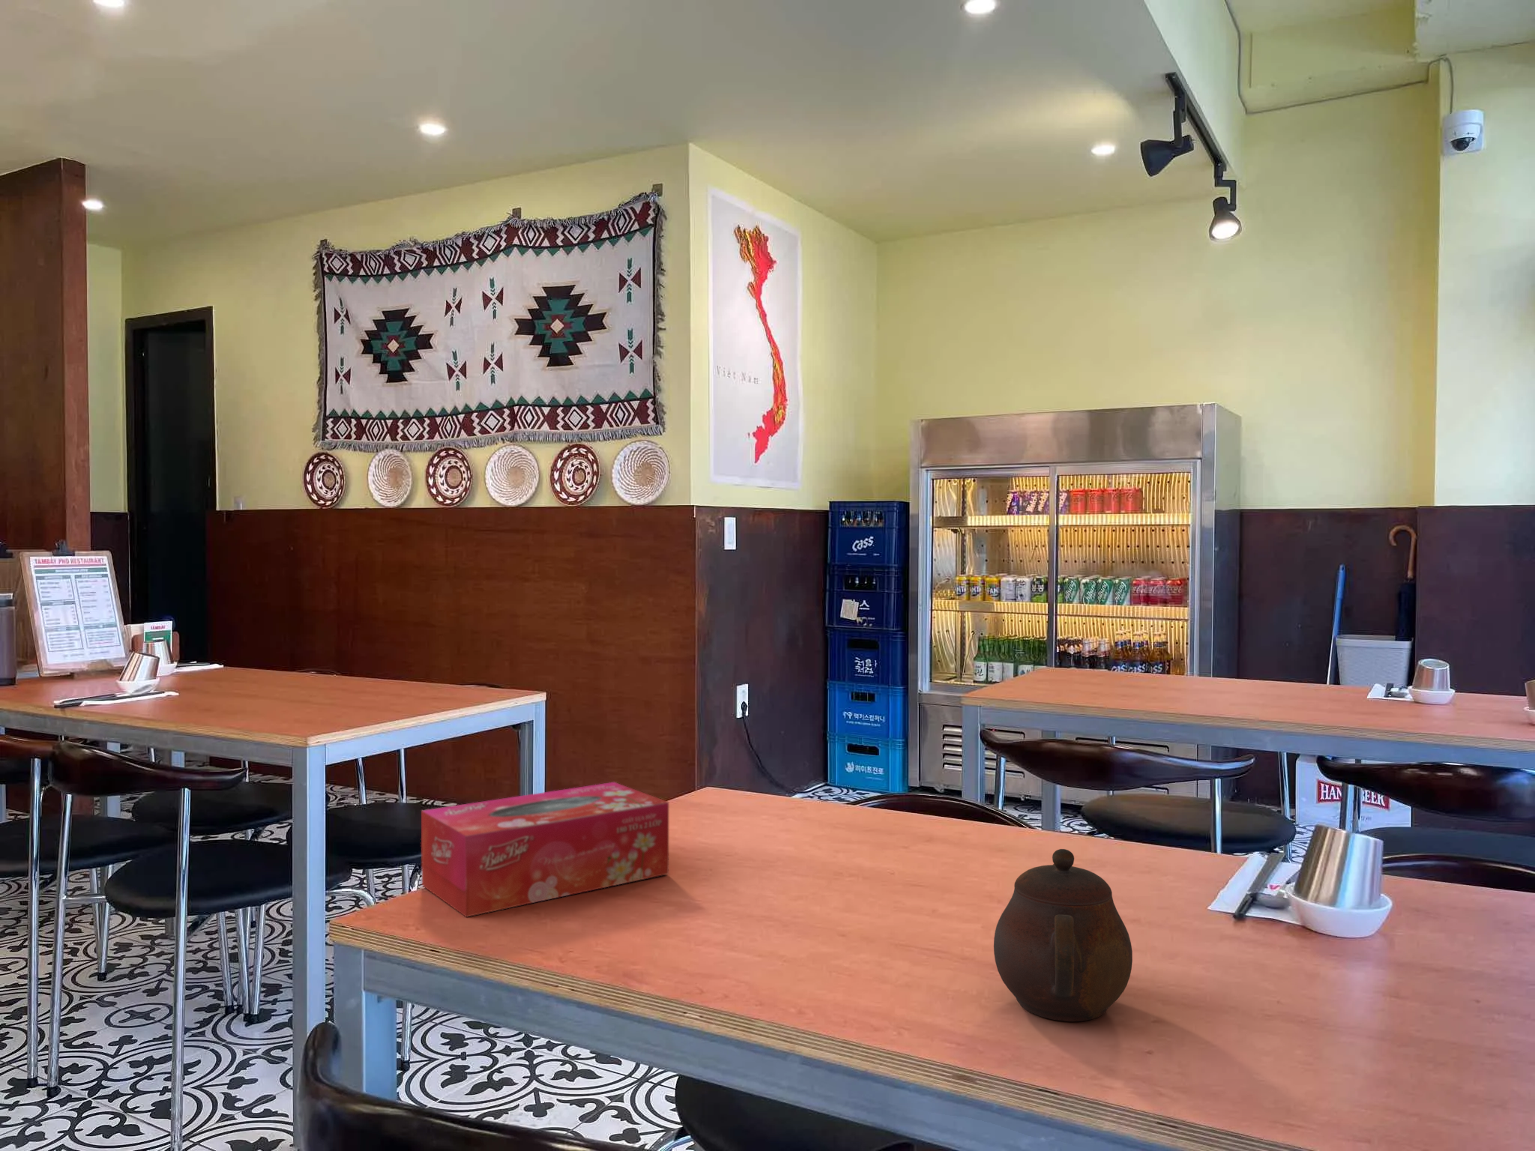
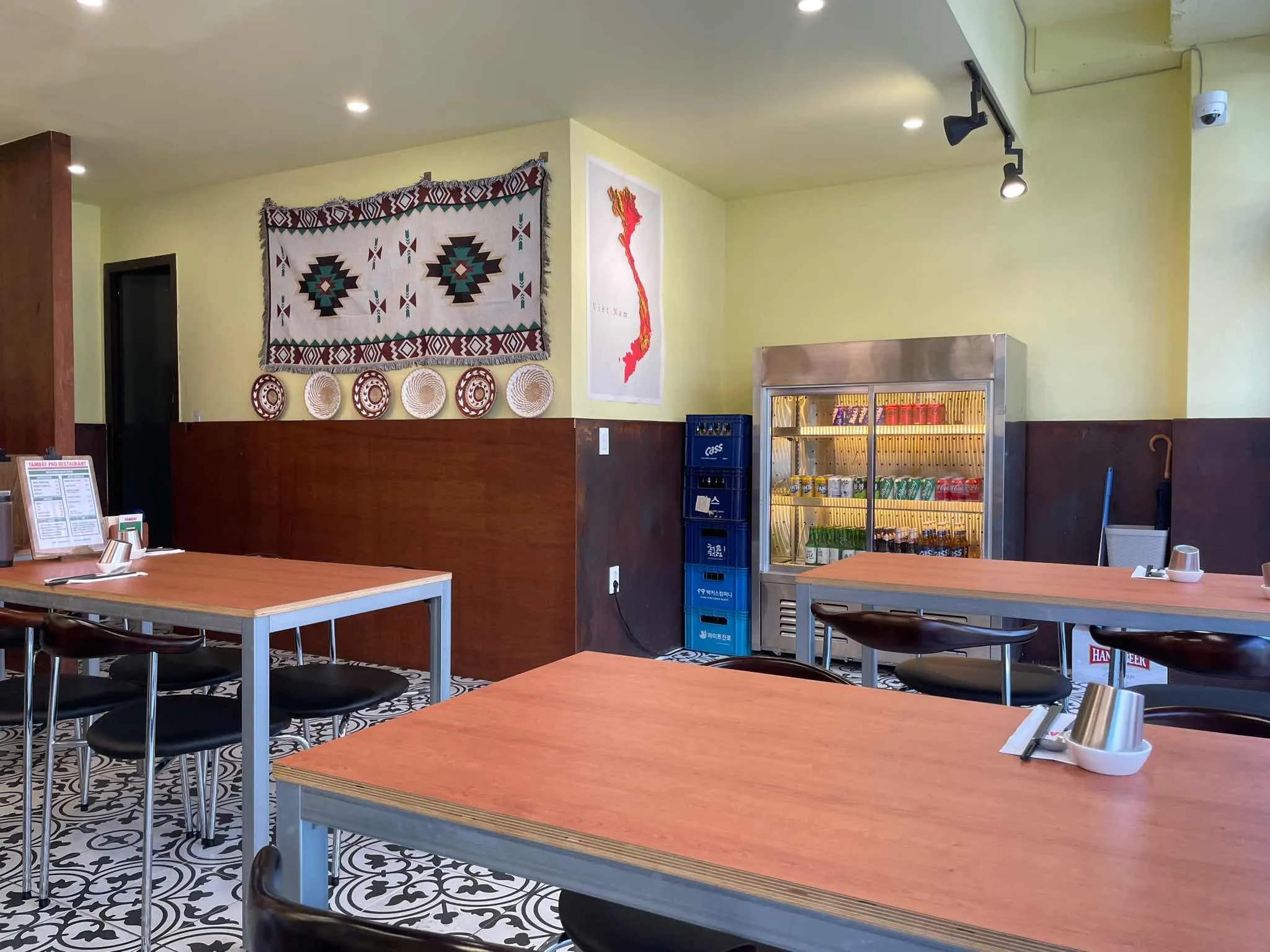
- teapot [994,849,1134,1022]
- tissue box [421,781,670,918]
